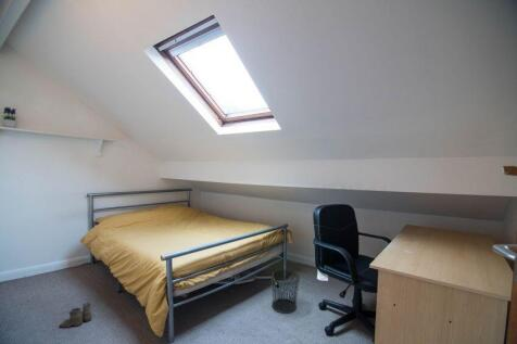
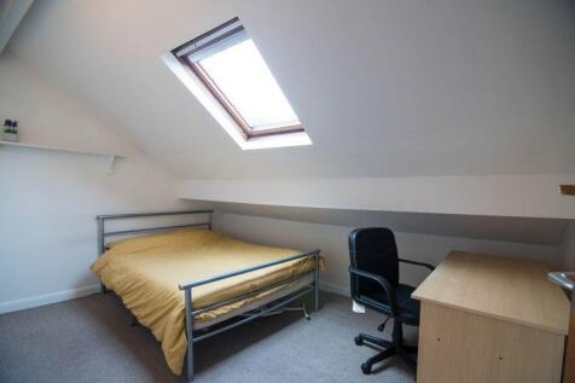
- waste bin [269,269,301,315]
- boots [60,301,94,330]
